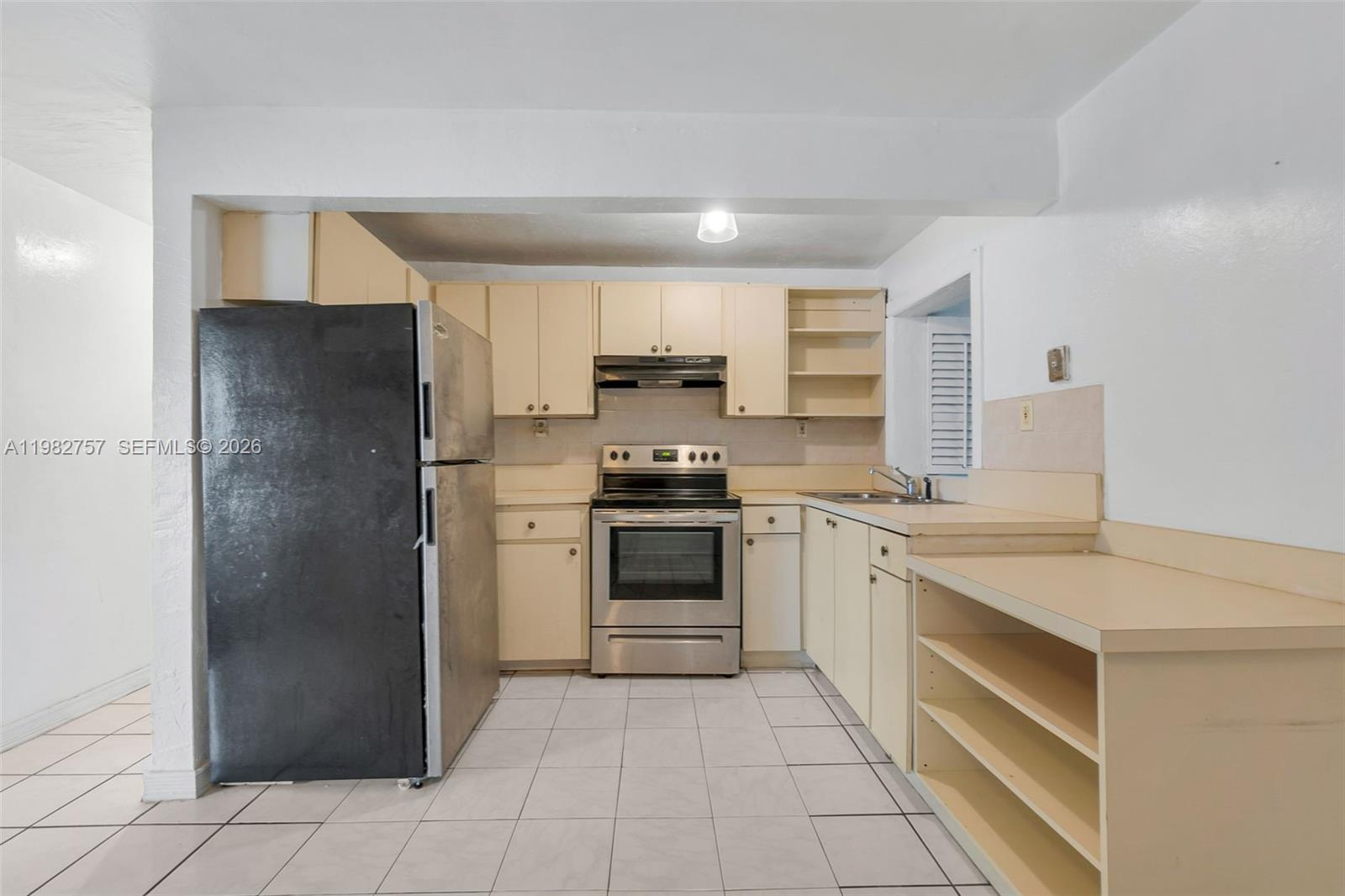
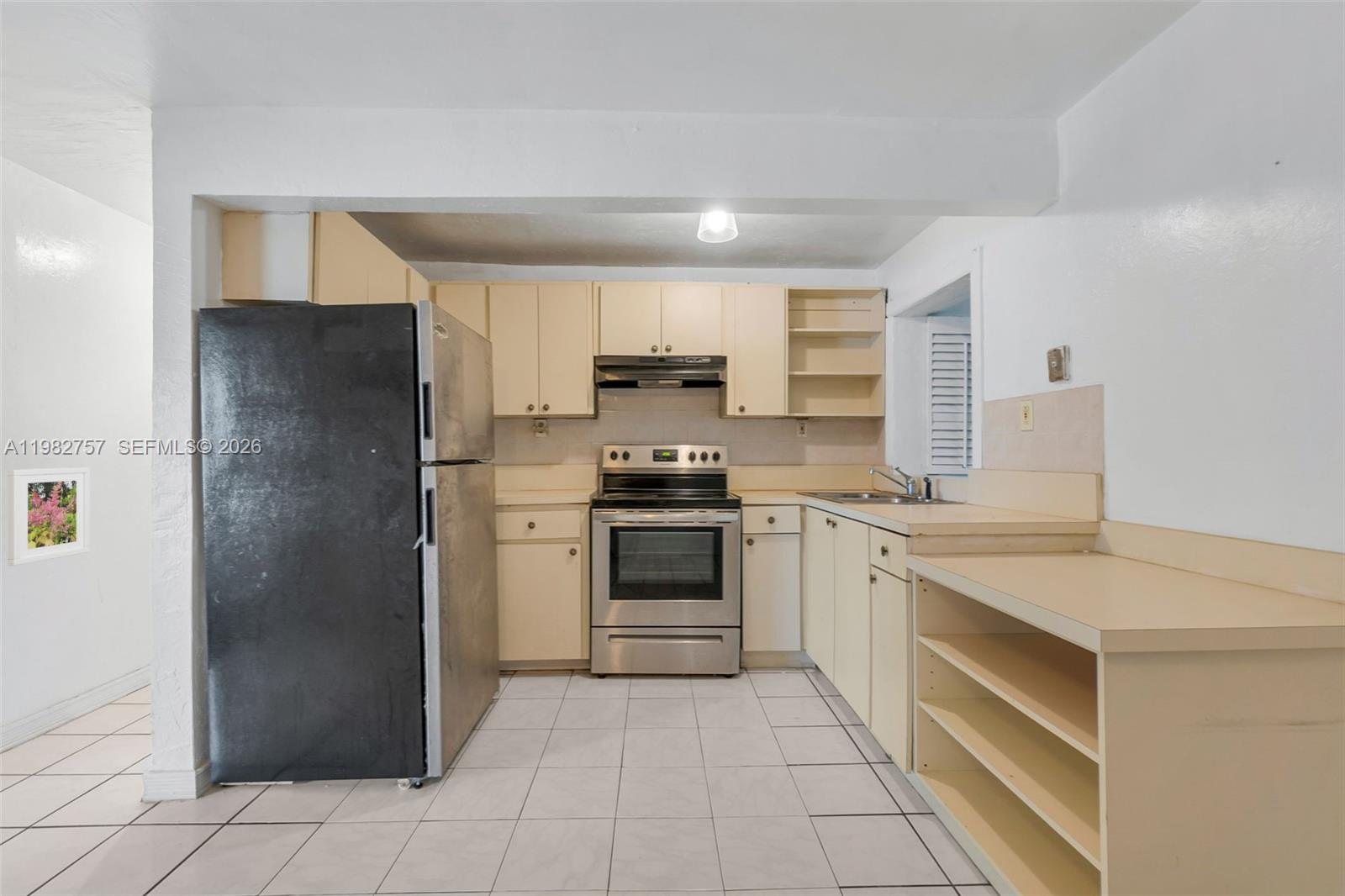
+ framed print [8,466,91,567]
